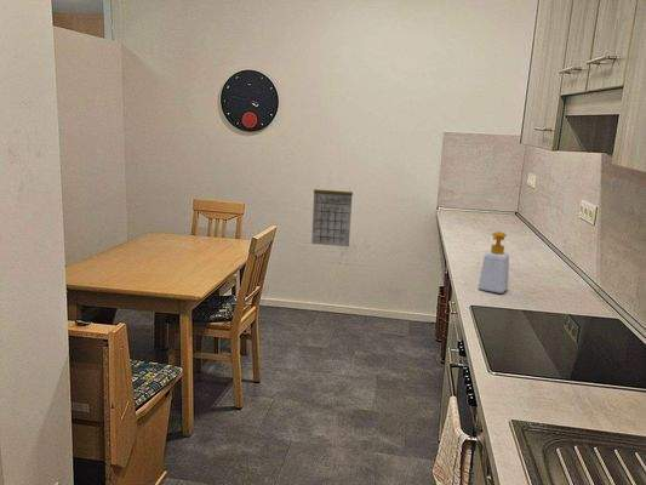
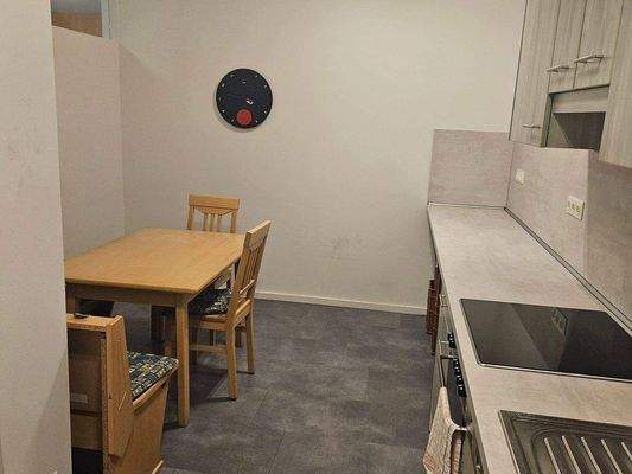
- soap bottle [478,230,510,295]
- calendar [310,178,354,247]
